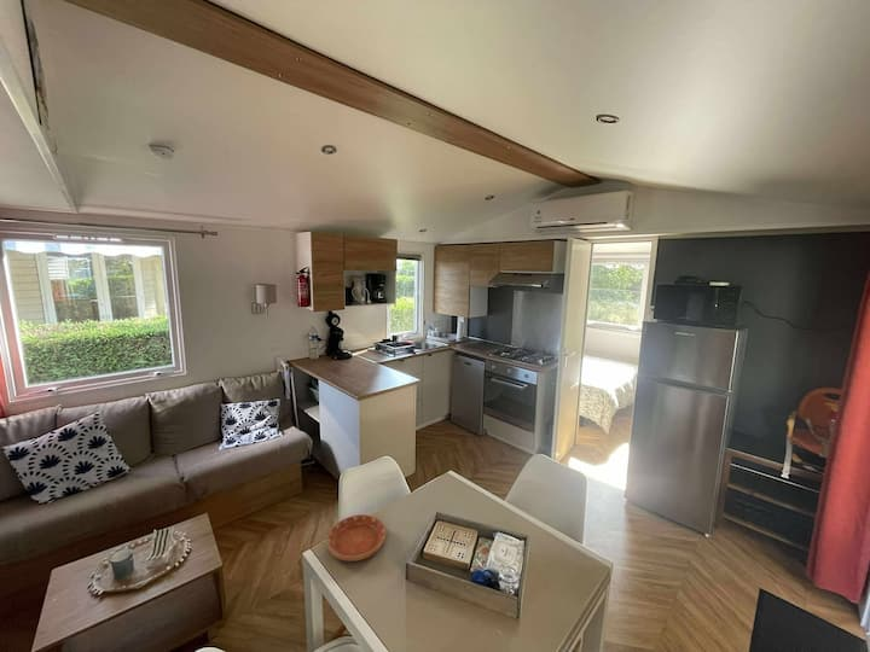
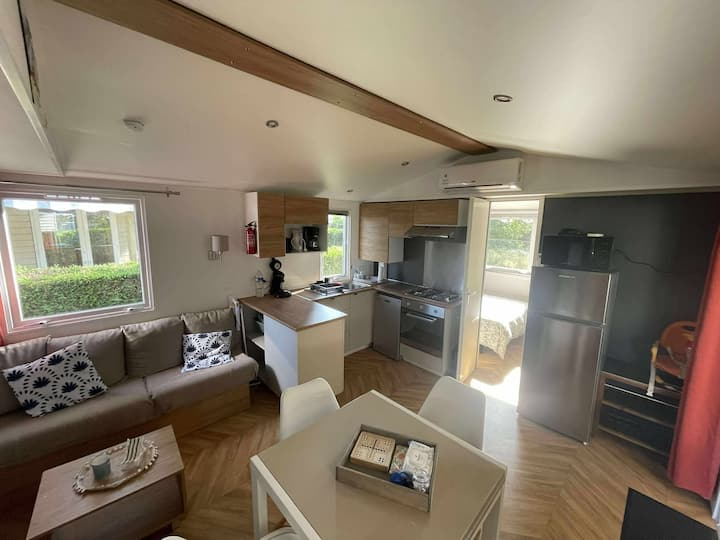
- saucer [326,513,387,563]
